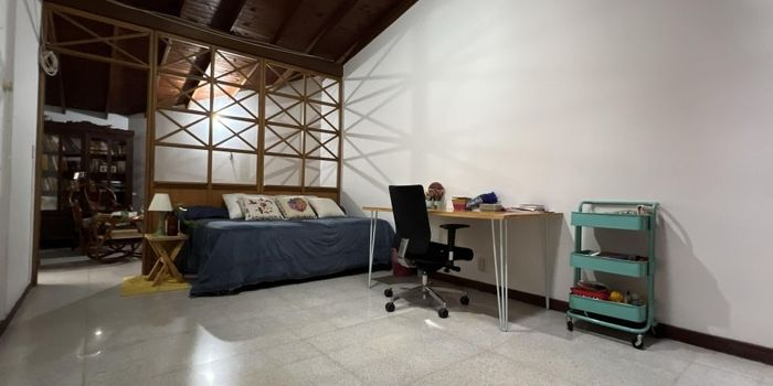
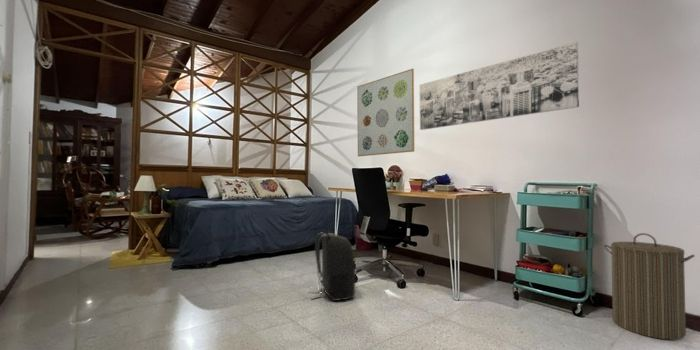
+ backpack [307,229,356,302]
+ laundry hamper [603,232,696,341]
+ wall art [419,41,580,131]
+ wall art [356,68,415,157]
